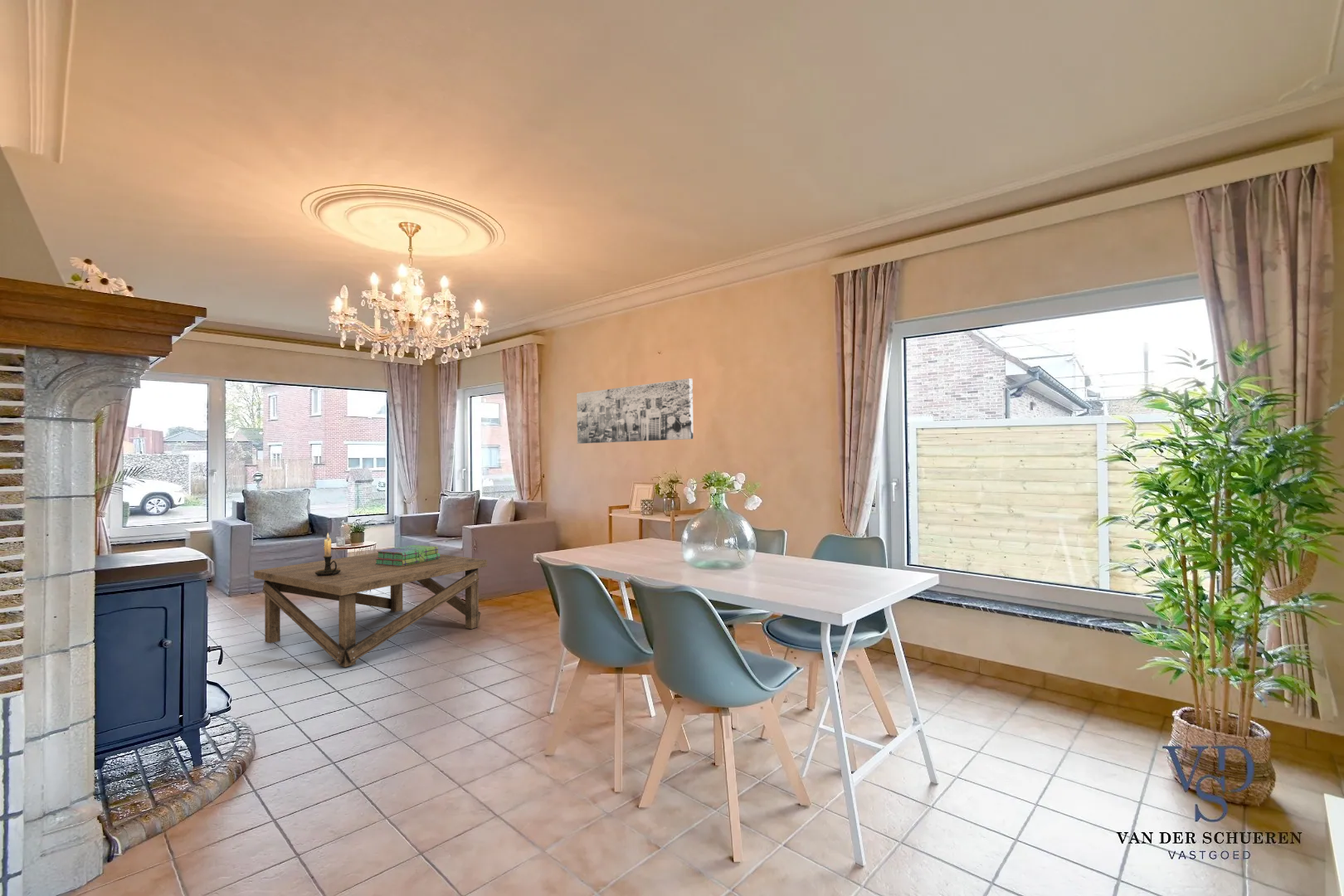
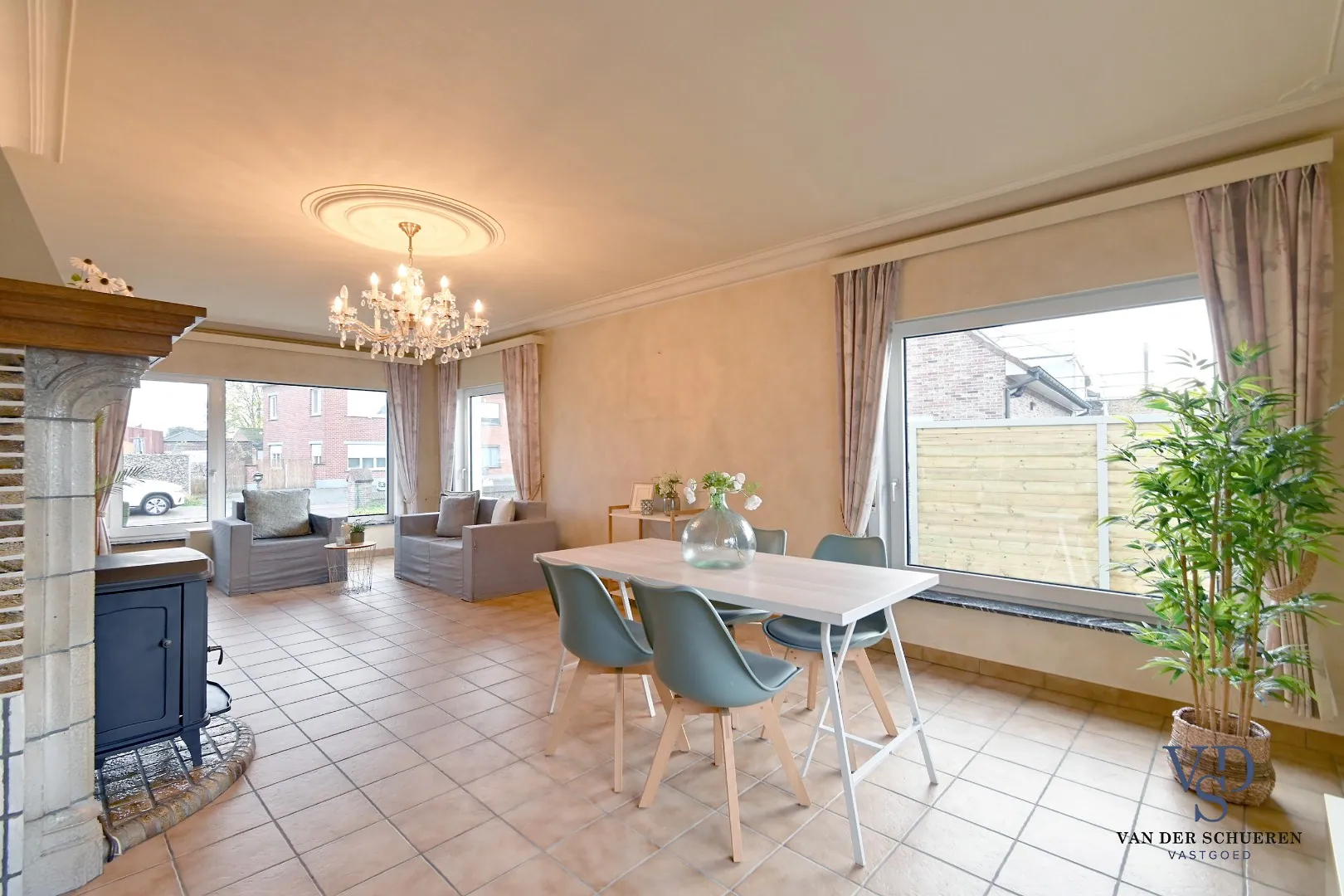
- coffee table [253,552,488,668]
- wall art [576,377,694,445]
- candle holder [315,532,341,576]
- stack of books [375,544,441,566]
